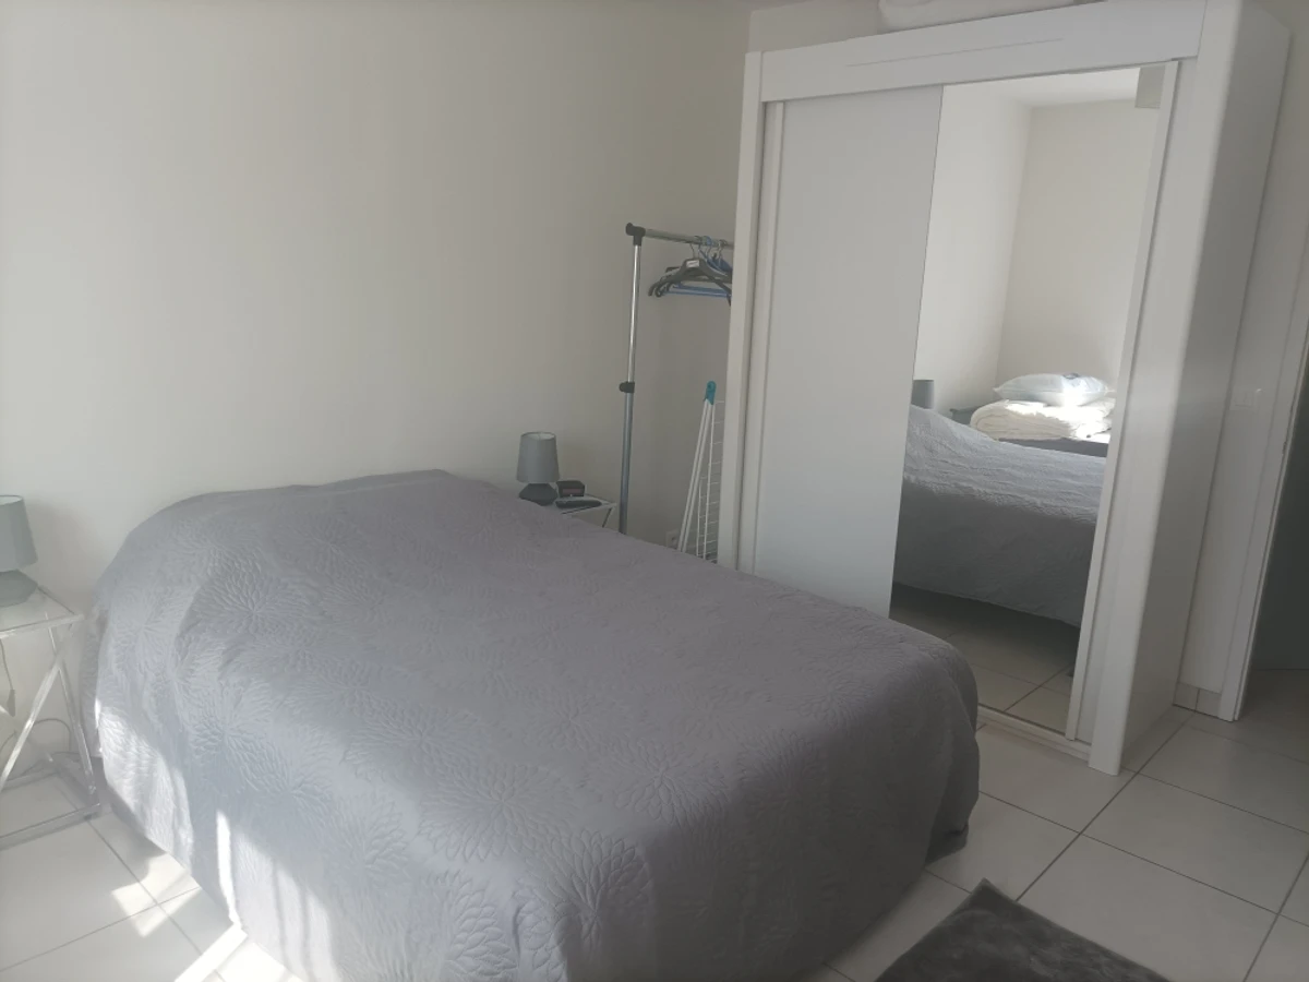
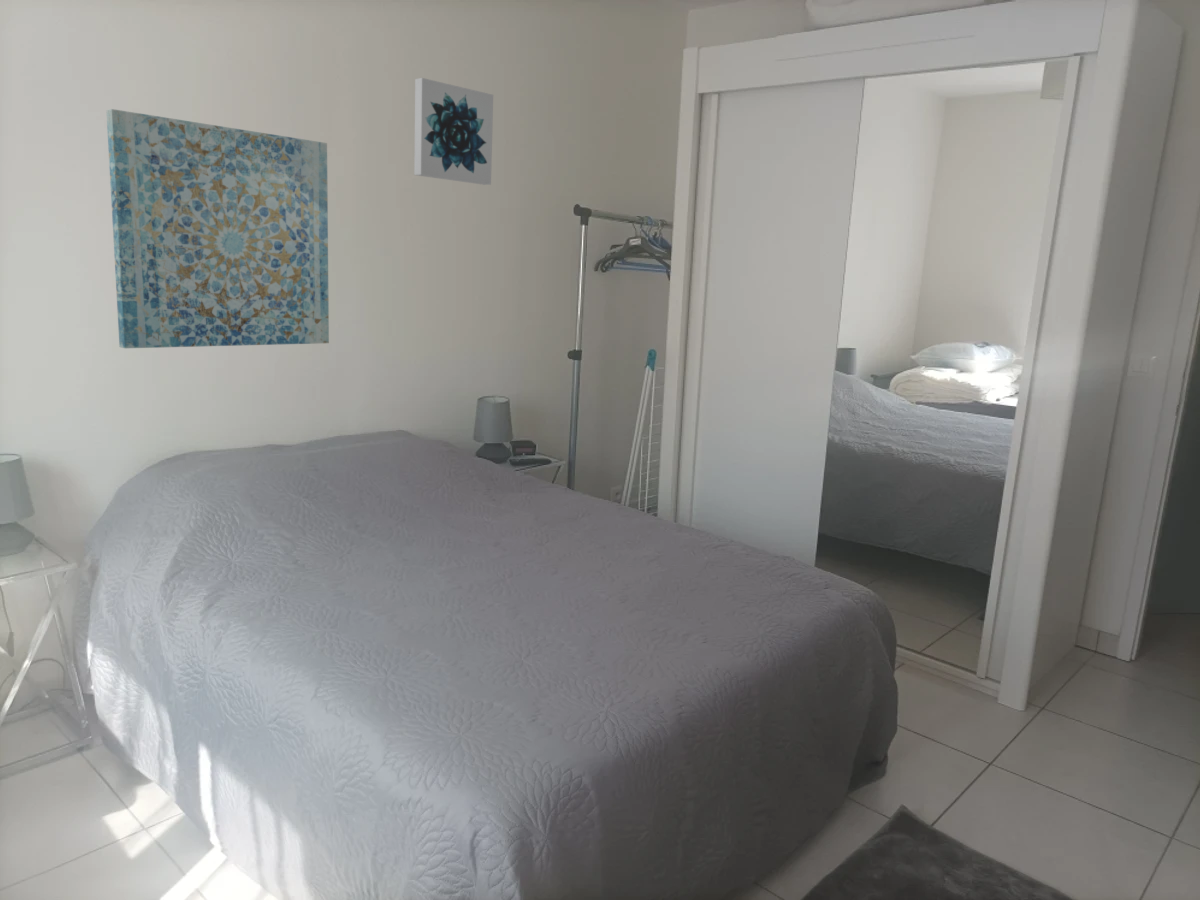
+ wall art [105,108,330,349]
+ wall art [413,77,494,186]
